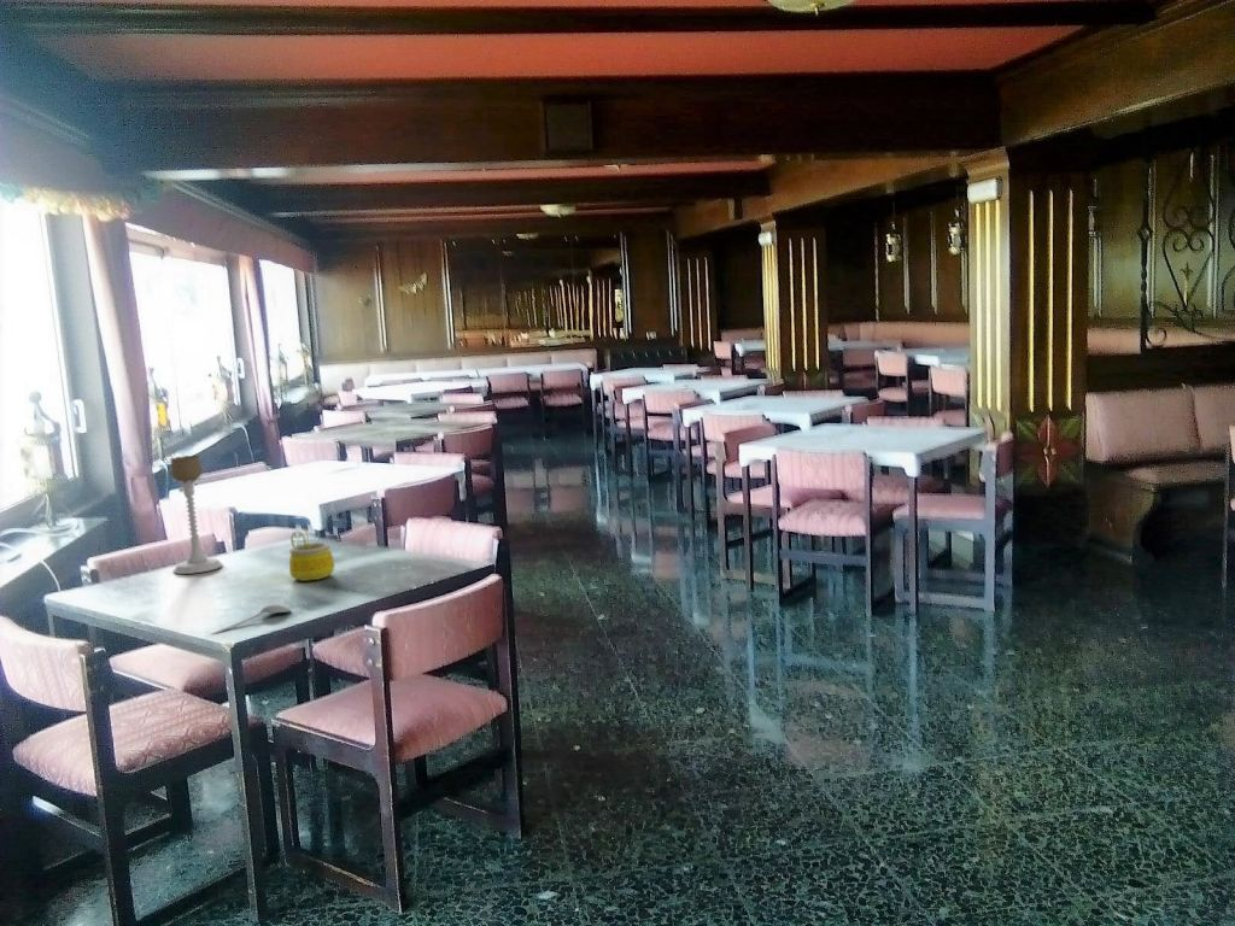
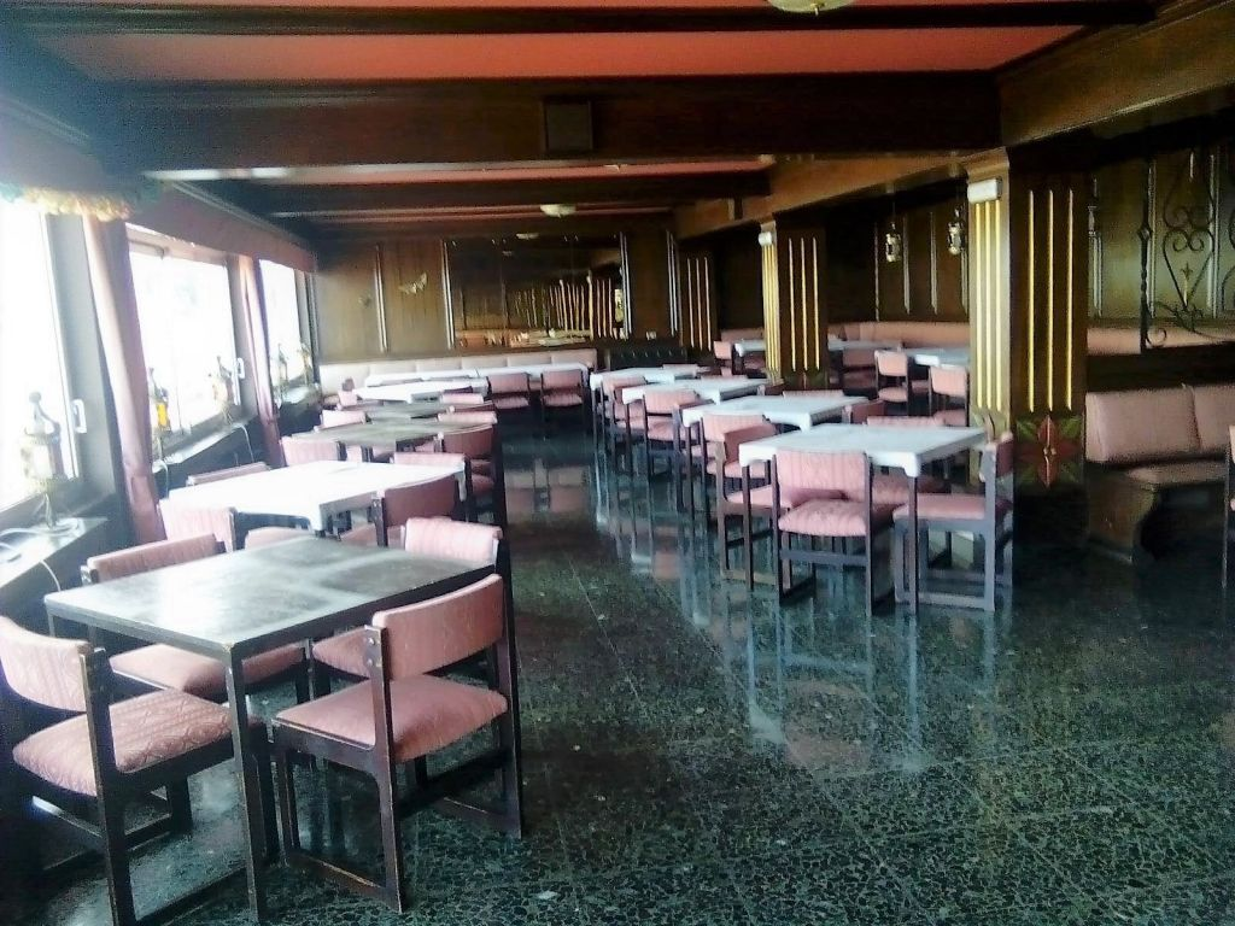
- spoon [210,603,292,635]
- candle holder [169,455,224,575]
- mug [288,526,336,582]
